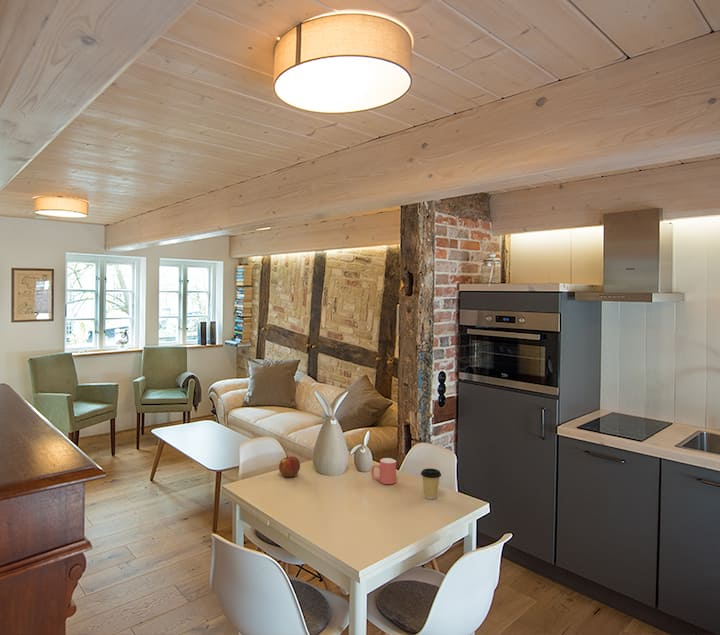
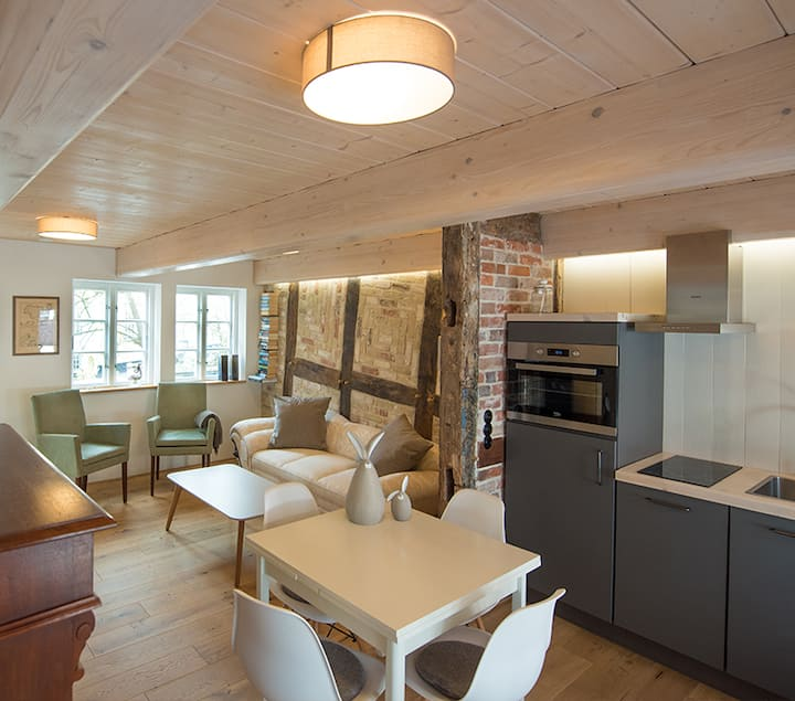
- coffee cup [420,467,442,500]
- apple [278,455,301,478]
- mug [370,457,397,485]
